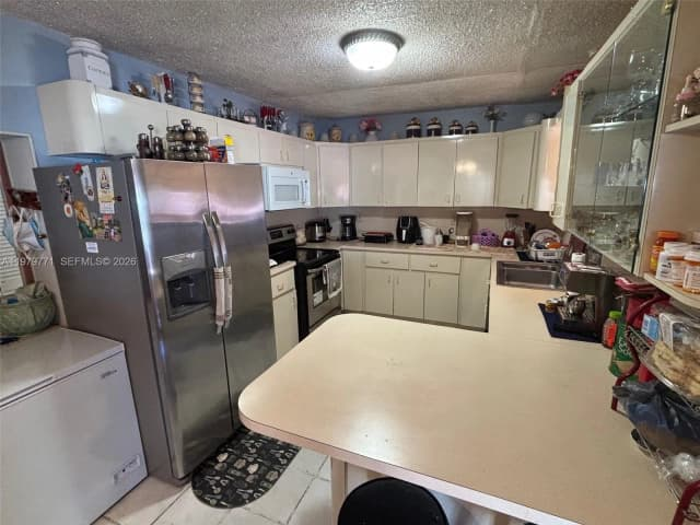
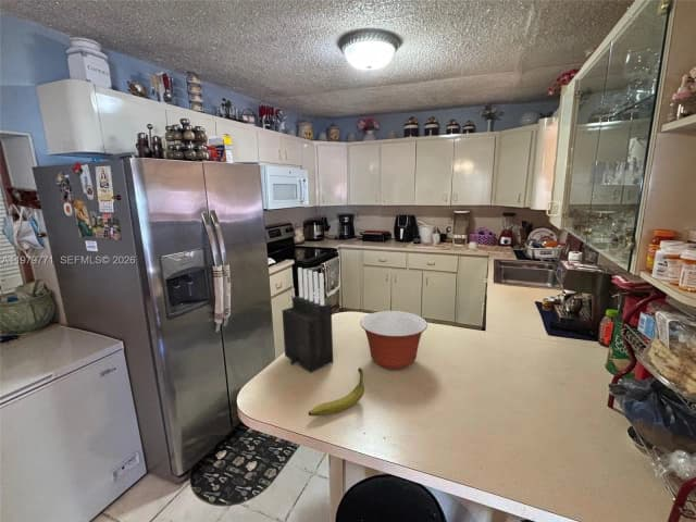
+ mixing bowl [359,310,428,371]
+ knife block [281,266,334,374]
+ banana [308,366,365,417]
